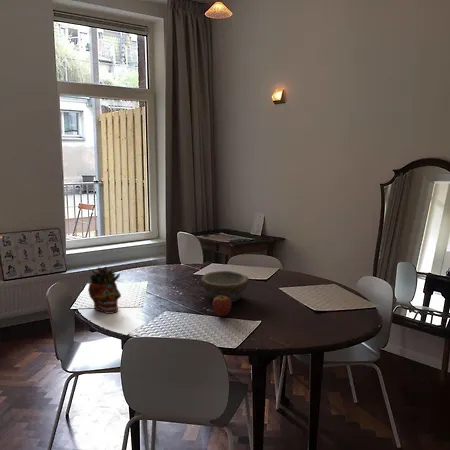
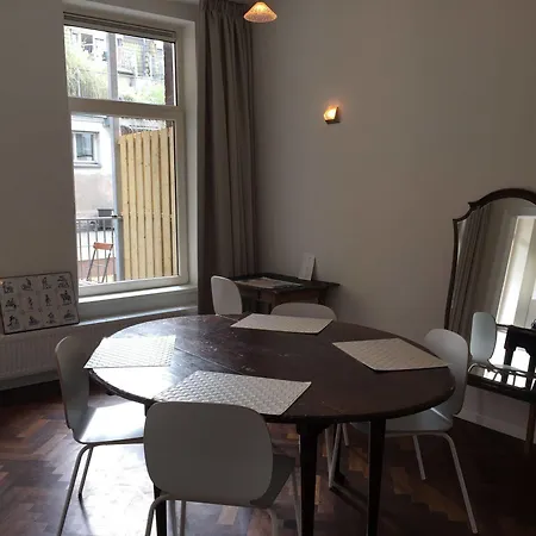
- succulent planter [87,265,122,315]
- bowl [200,270,250,303]
- fruit [212,294,233,318]
